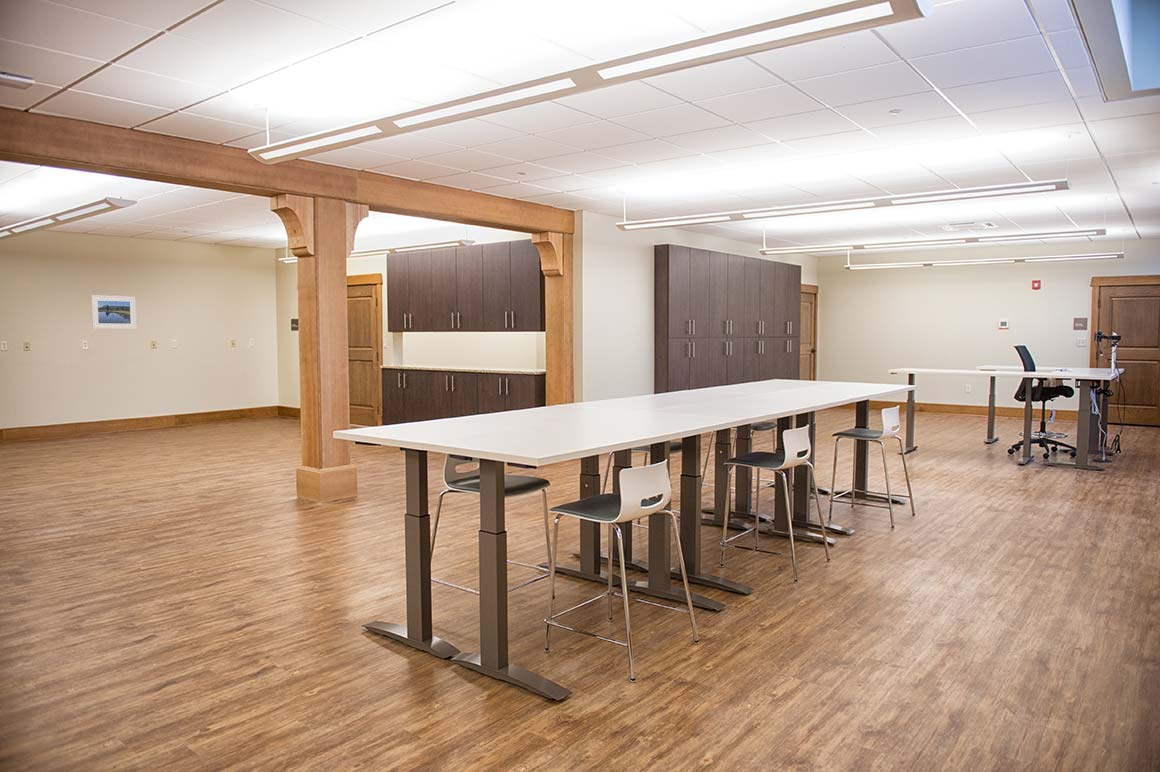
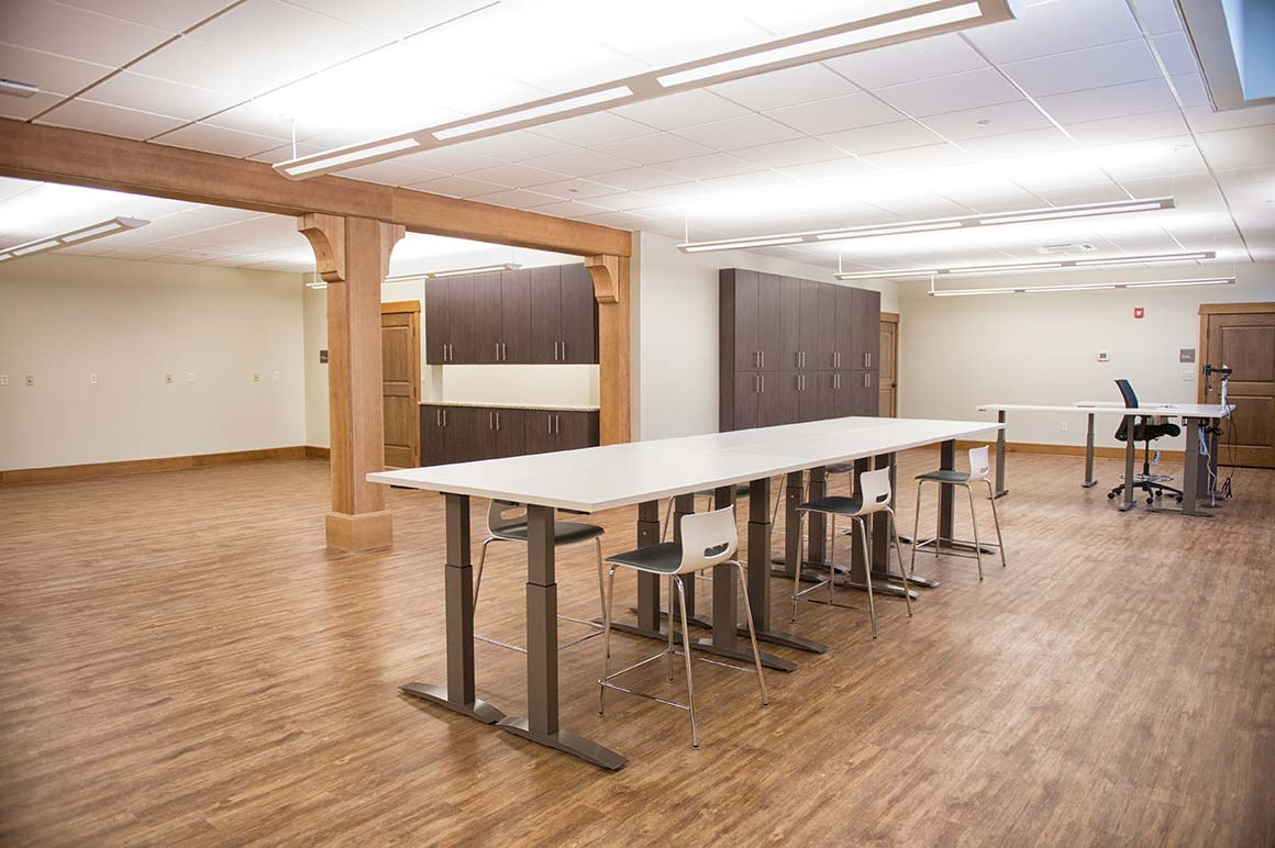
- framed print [90,294,138,330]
